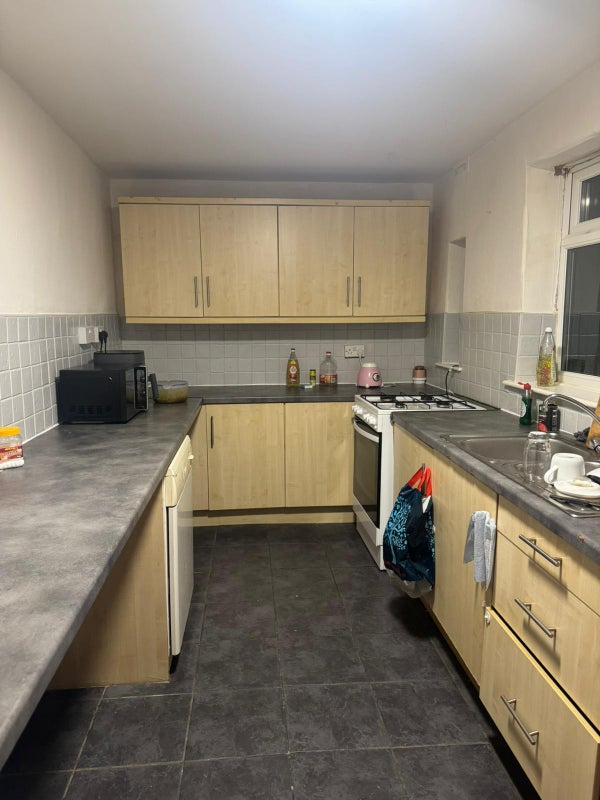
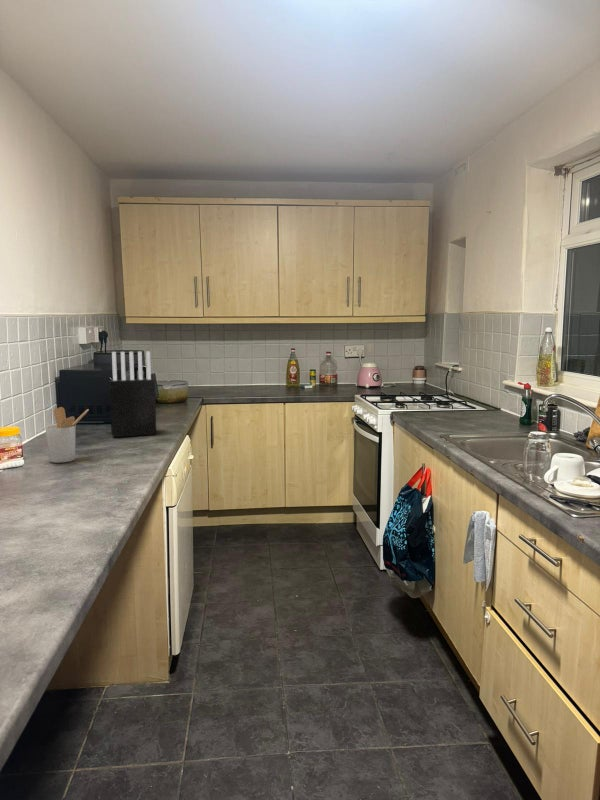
+ utensil holder [44,406,90,464]
+ knife block [108,351,157,438]
